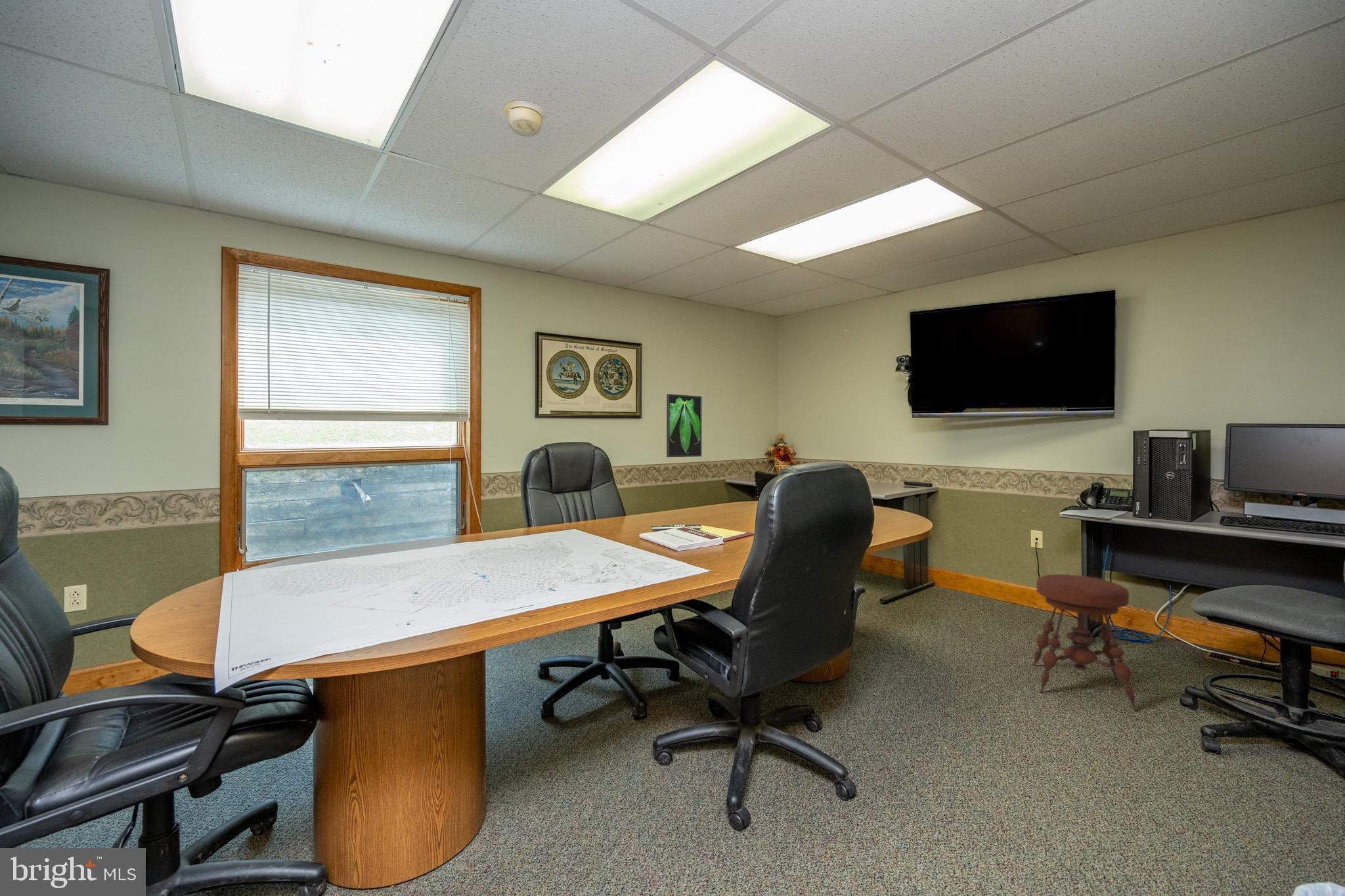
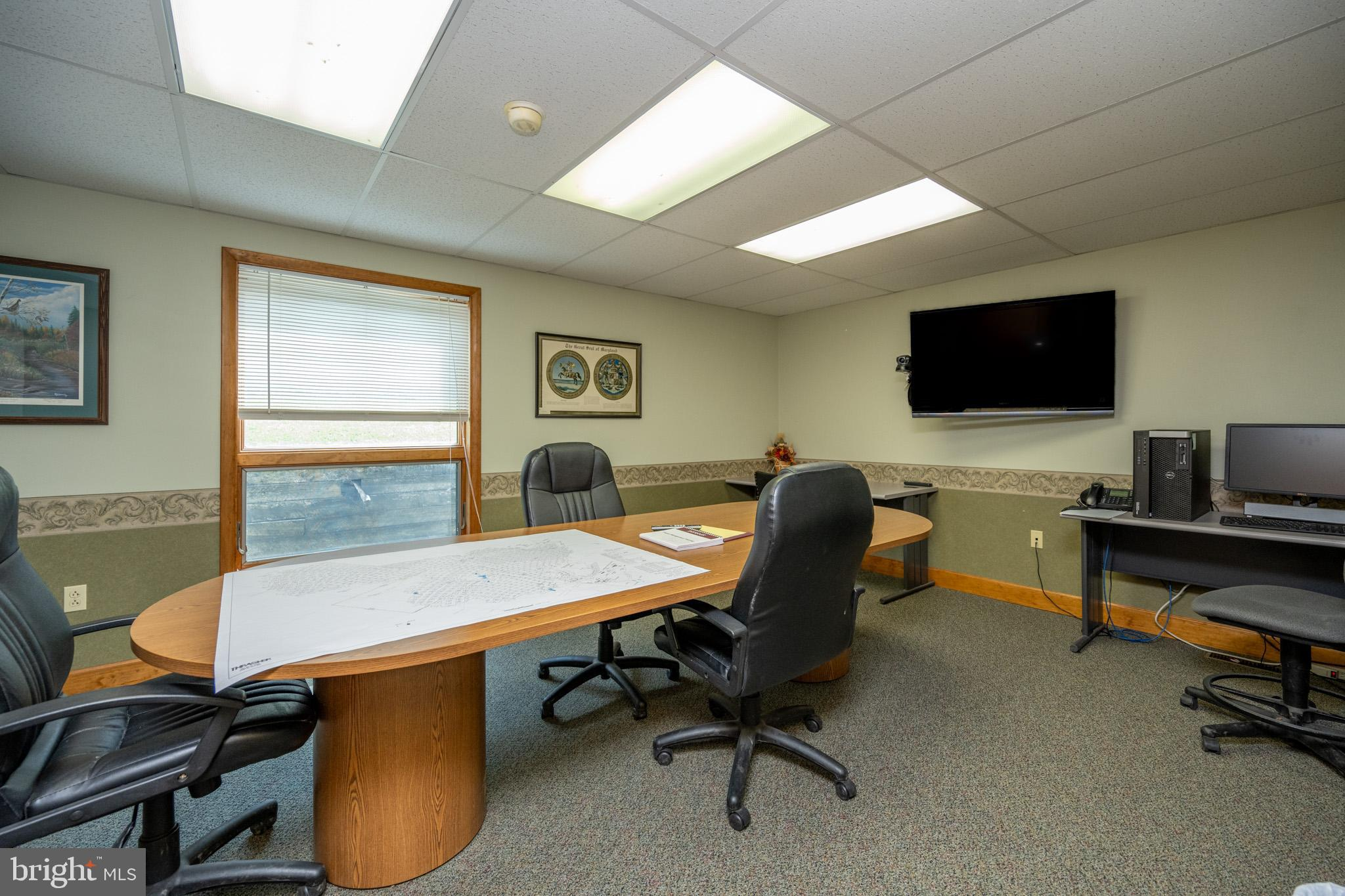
- stool [1031,574,1139,711]
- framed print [666,393,703,458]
